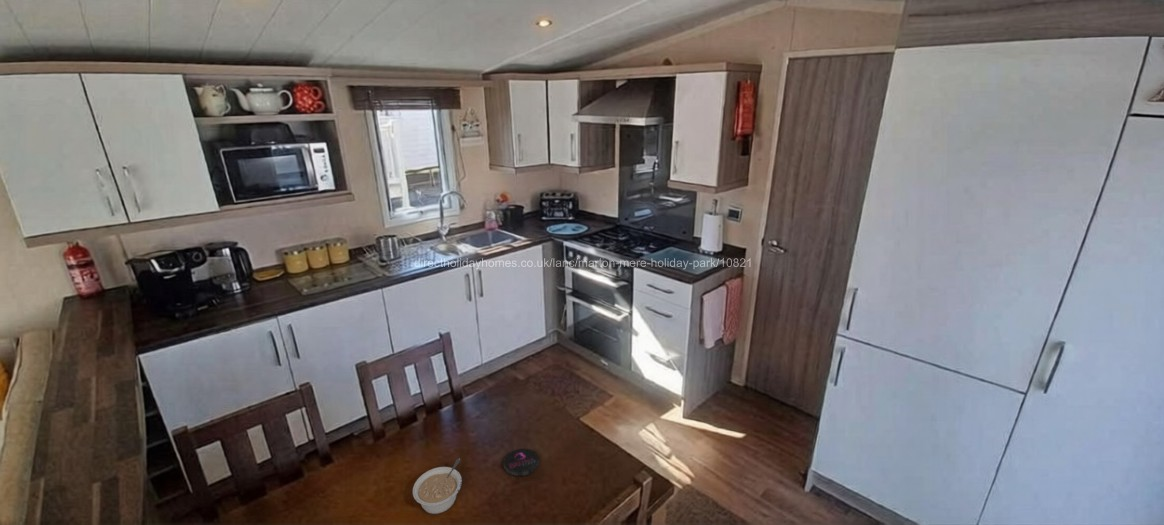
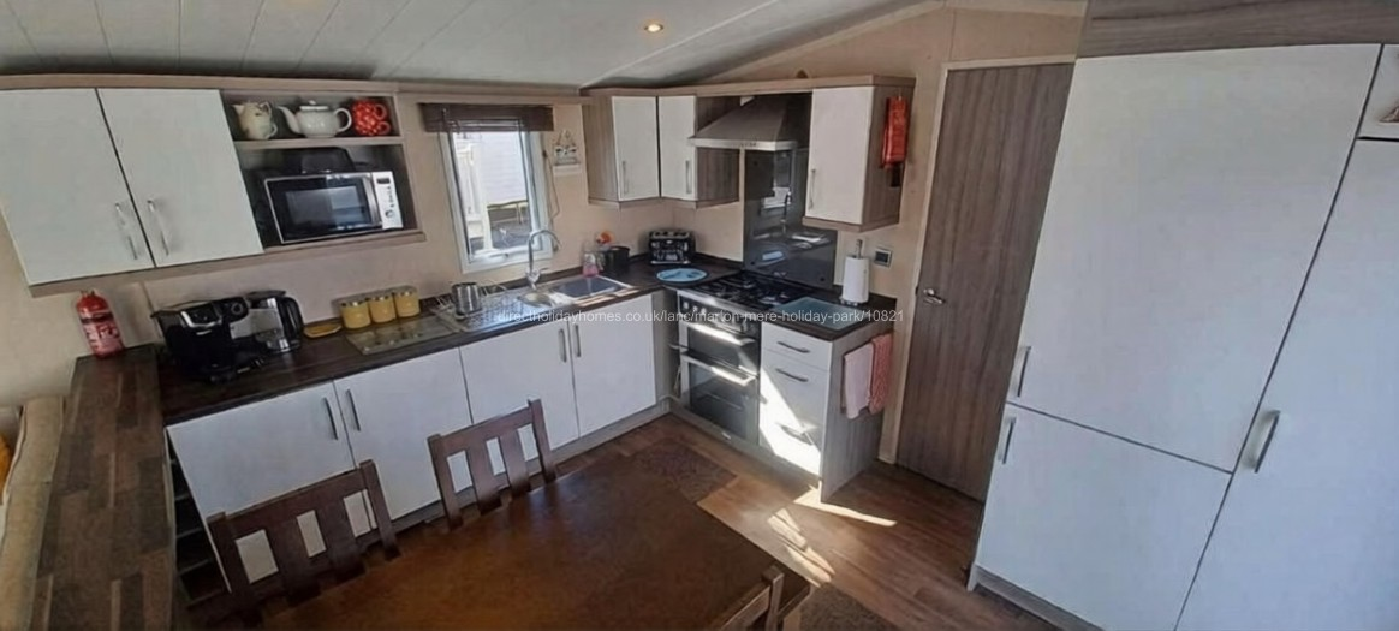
- legume [412,458,463,515]
- coaster [503,448,540,477]
